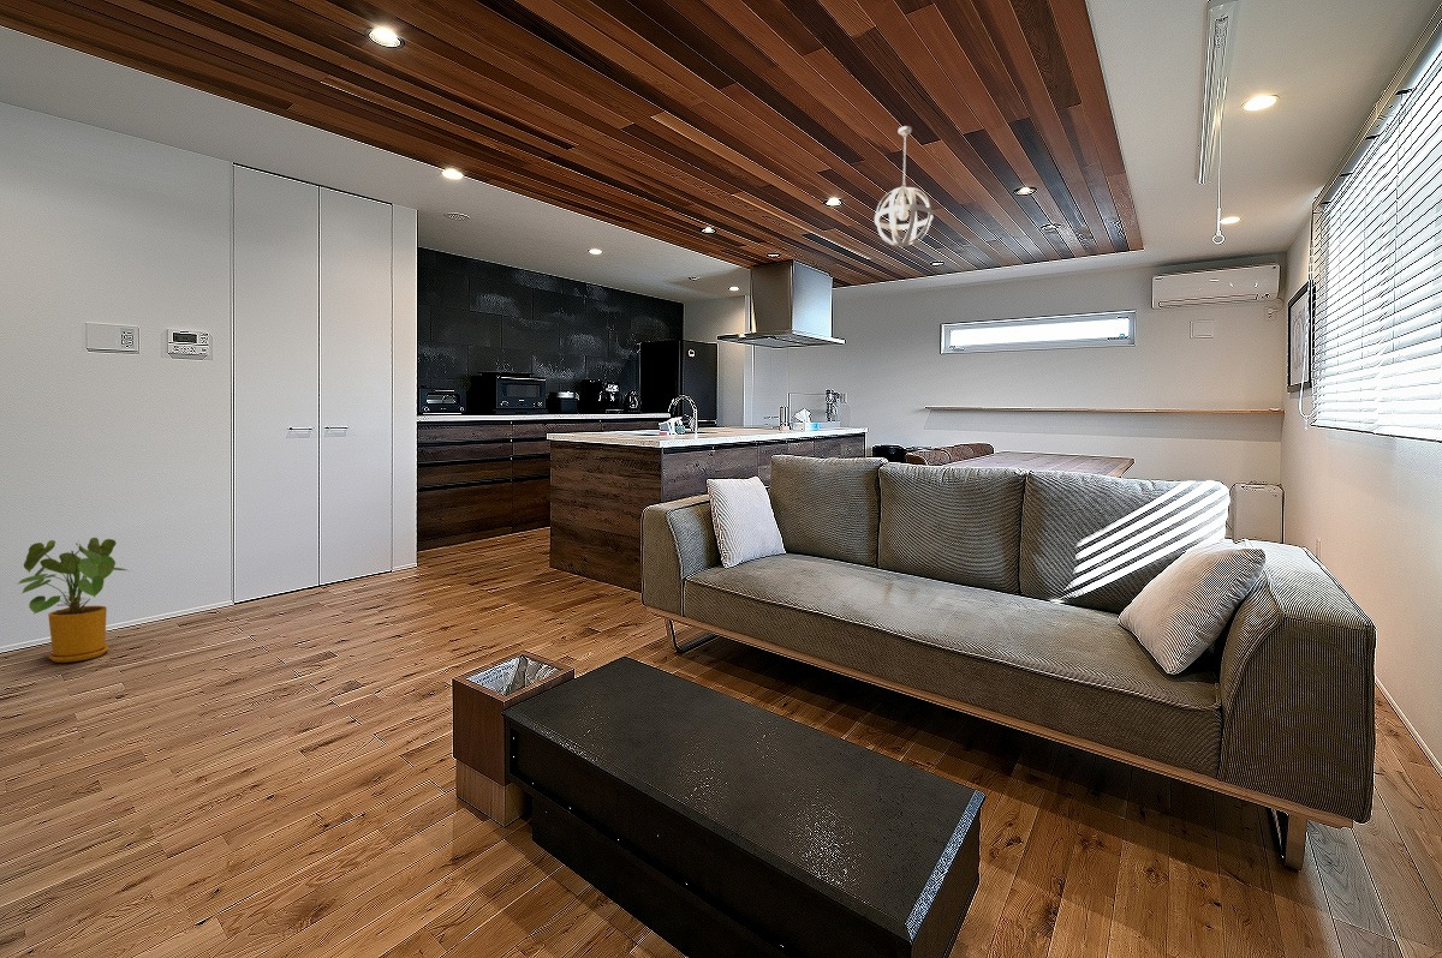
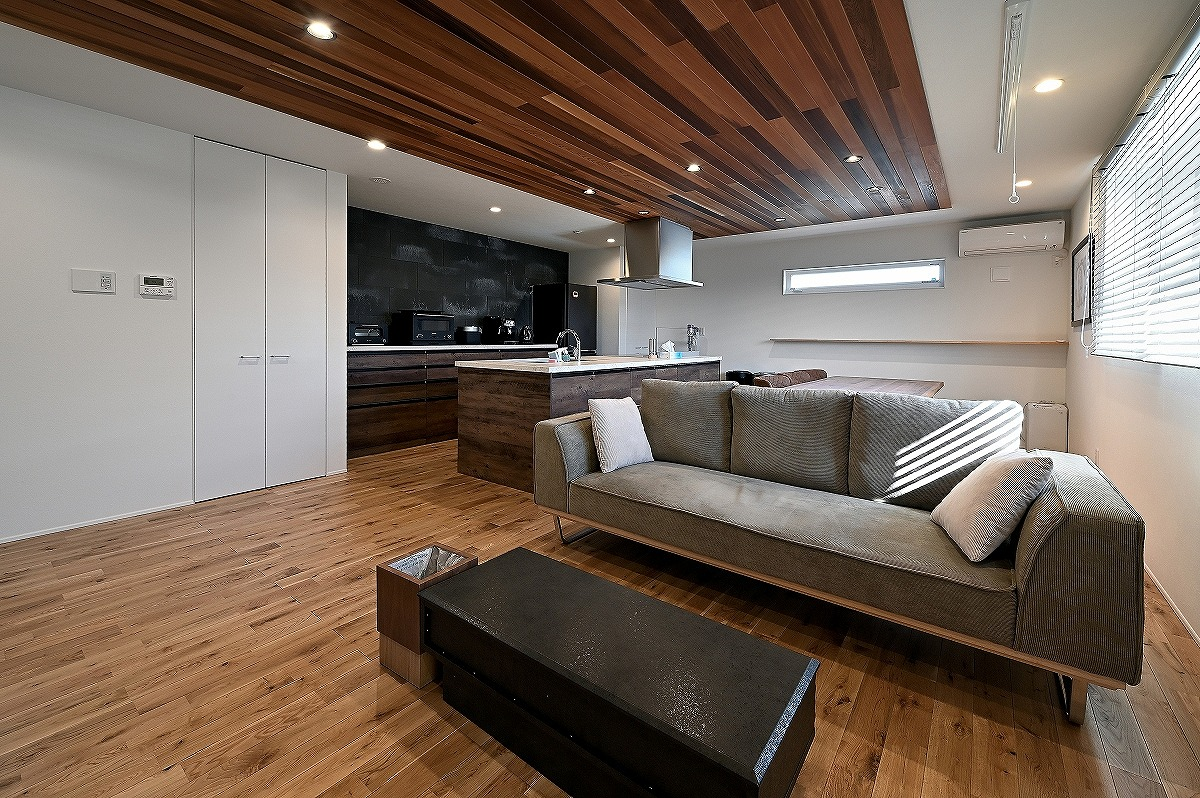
- pendant light [874,125,934,247]
- house plant [14,537,133,664]
